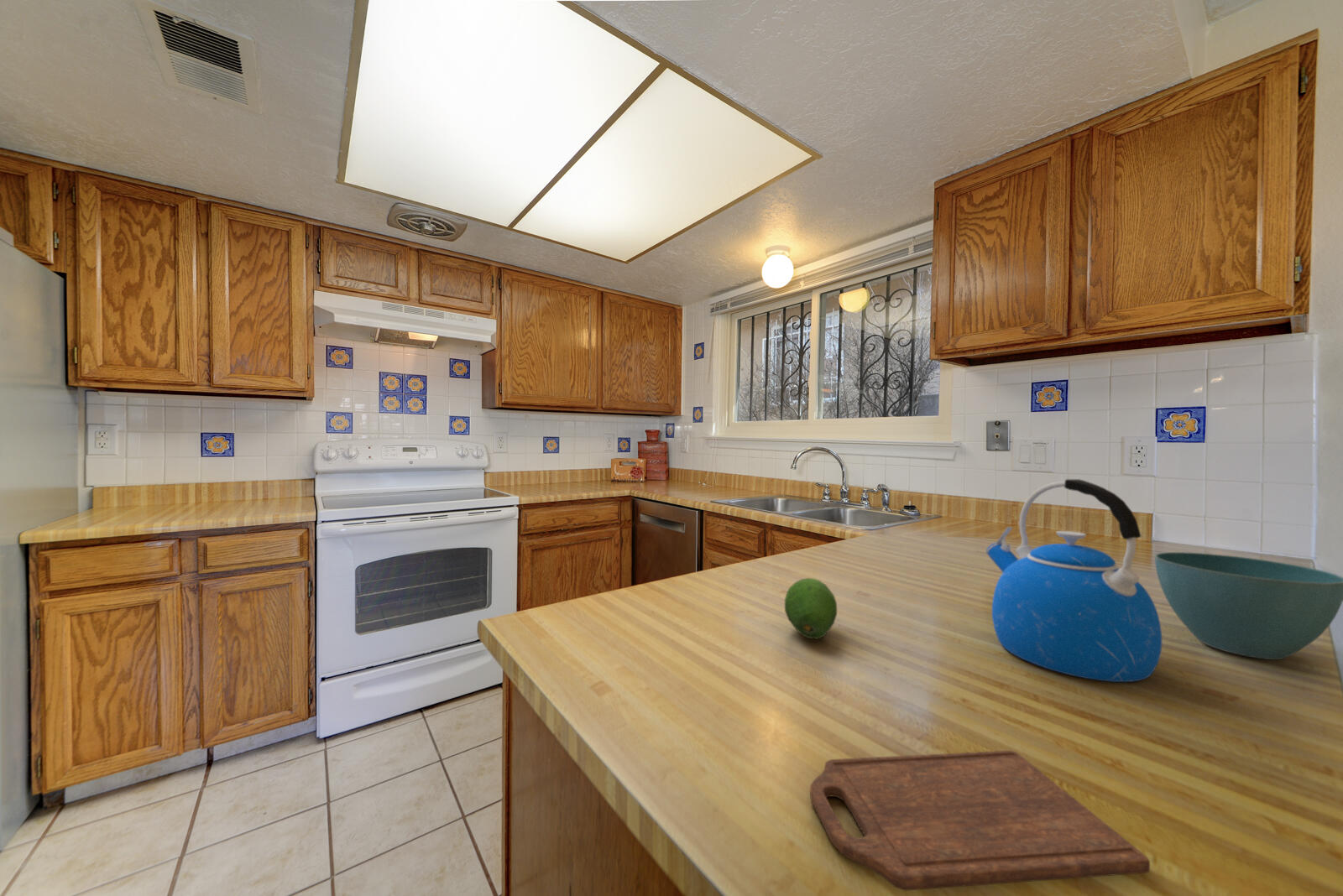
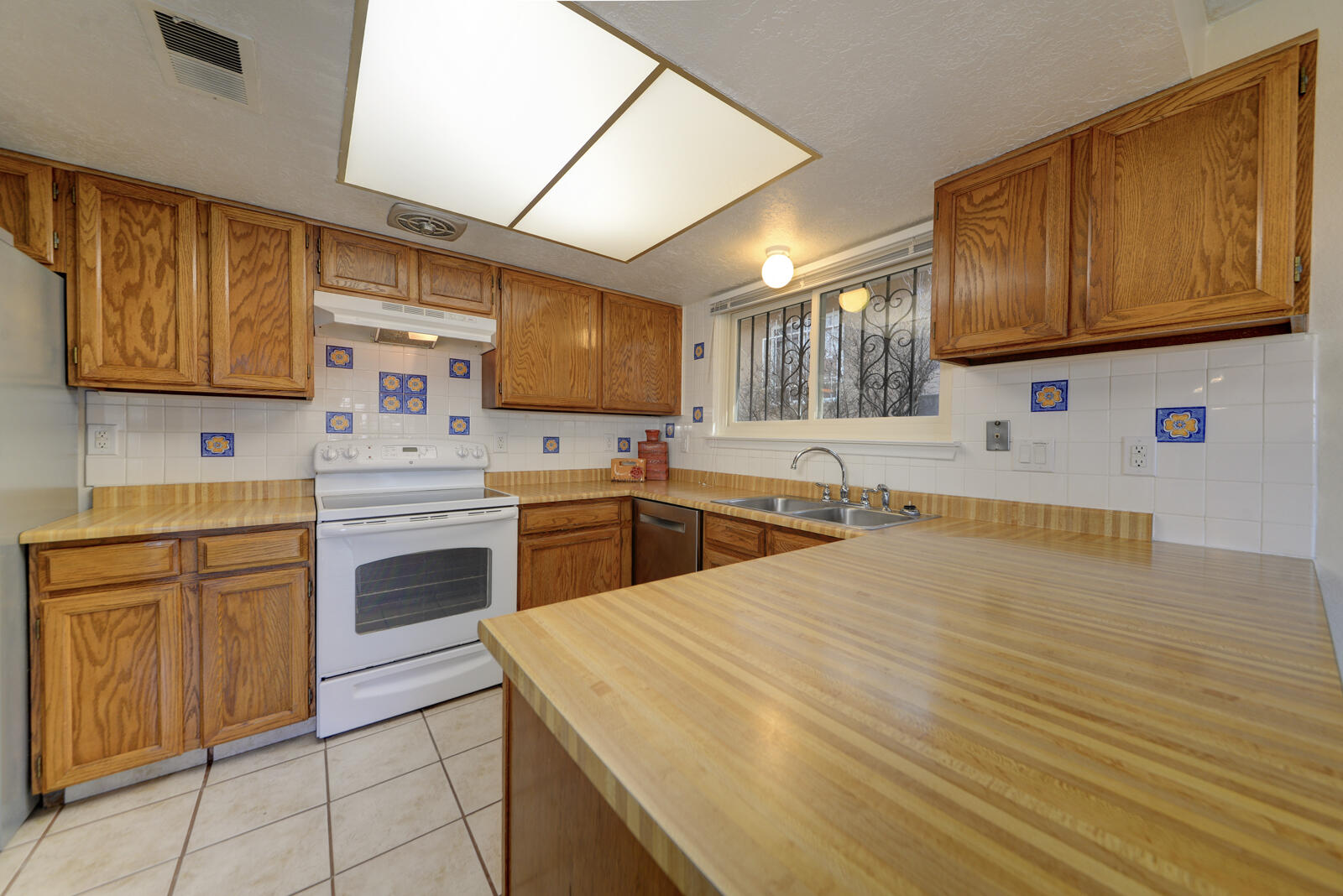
- cutting board [809,750,1151,892]
- fruit [784,577,838,640]
- kettle [985,478,1163,683]
- plant pot [1154,551,1343,660]
